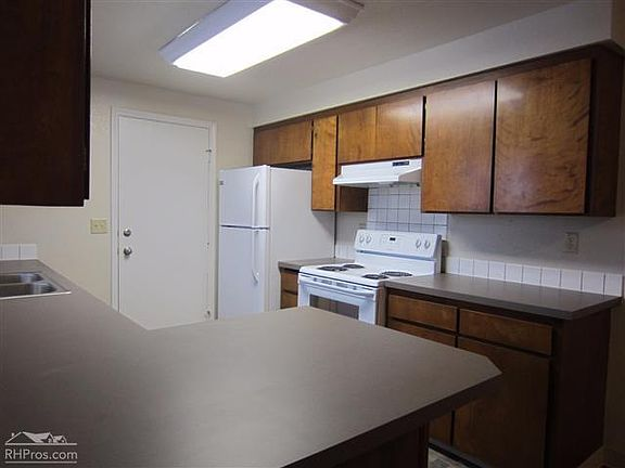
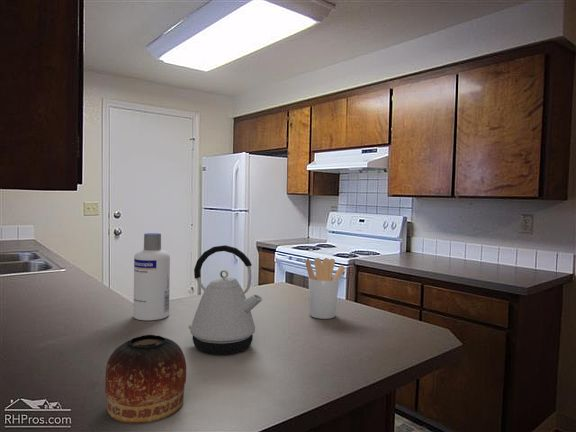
+ bowl [104,334,187,424]
+ screw cap bottle [133,232,171,321]
+ utensil holder [305,257,346,320]
+ kettle [187,244,264,355]
